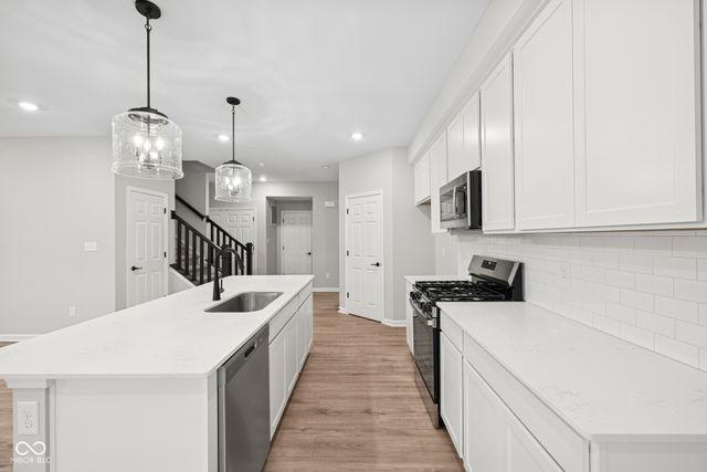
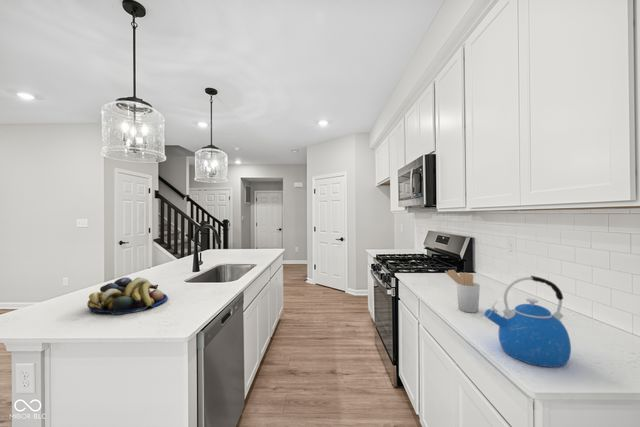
+ utensil holder [444,269,481,313]
+ fruit bowl [86,276,169,316]
+ kettle [483,275,572,368]
